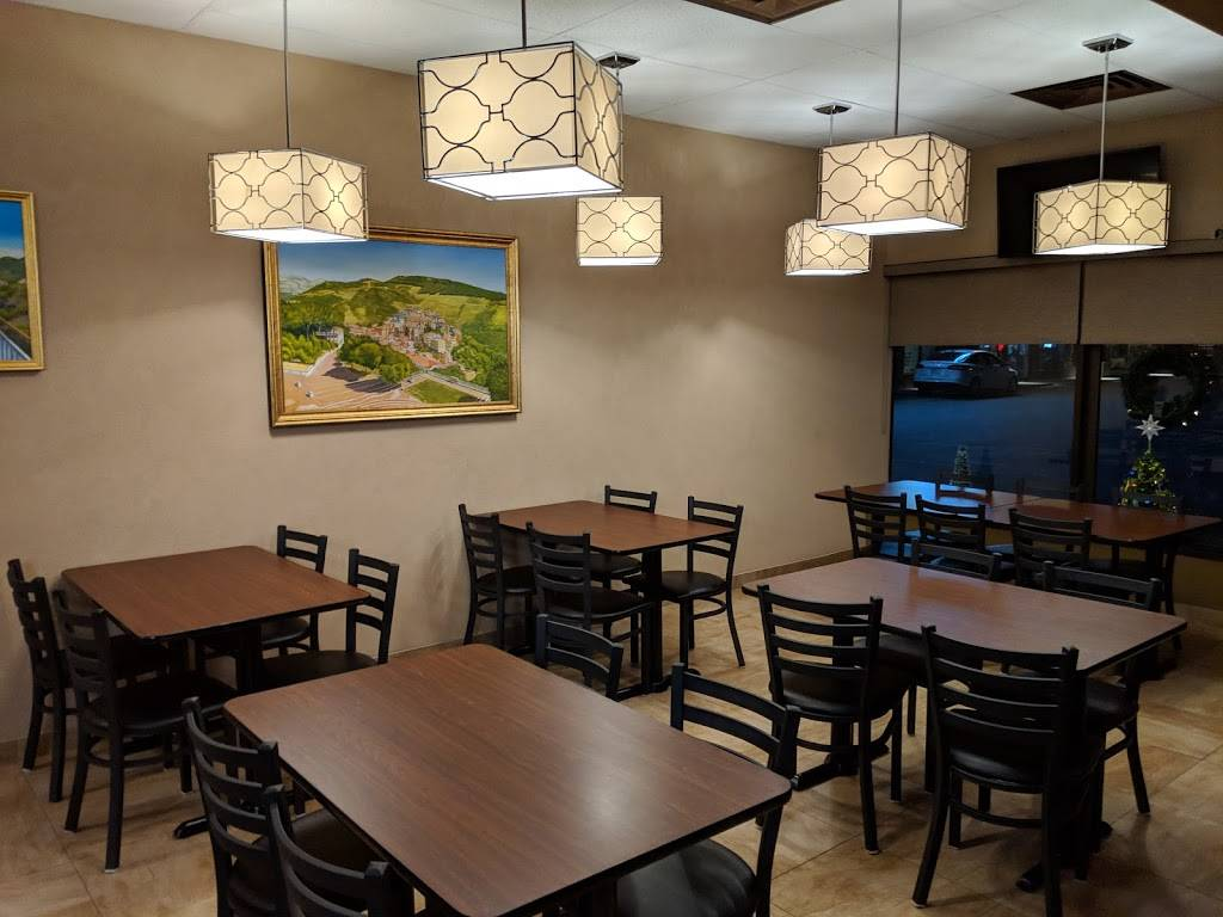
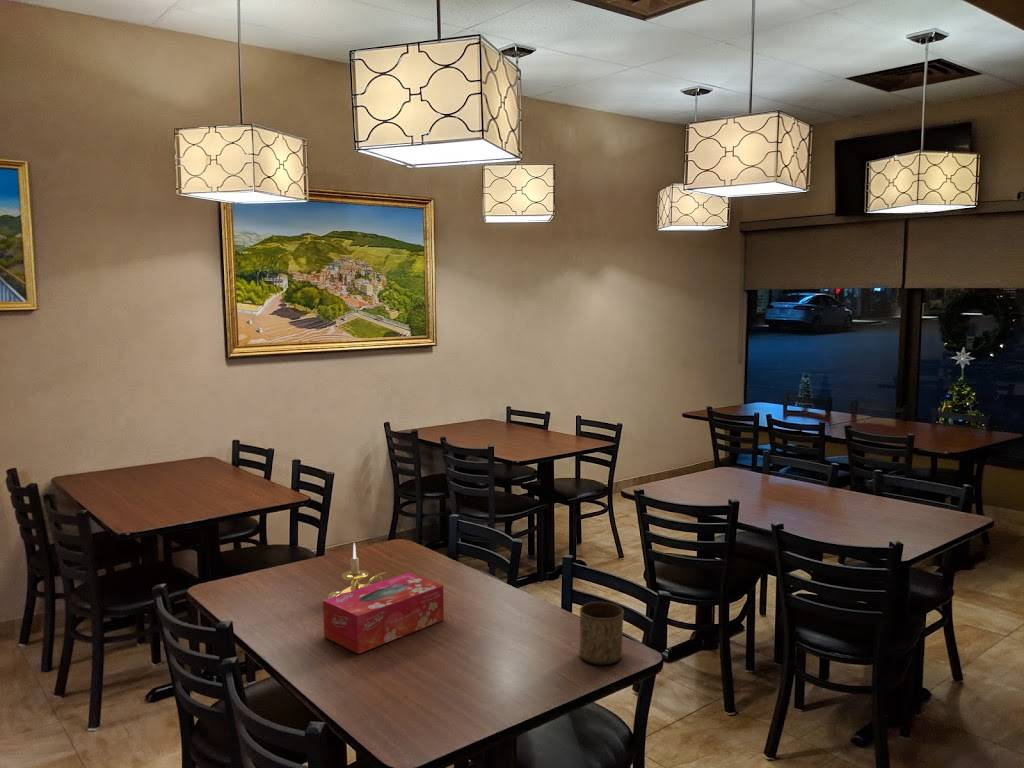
+ cup [579,601,625,666]
+ tissue box [322,572,445,655]
+ candle holder [327,542,387,599]
